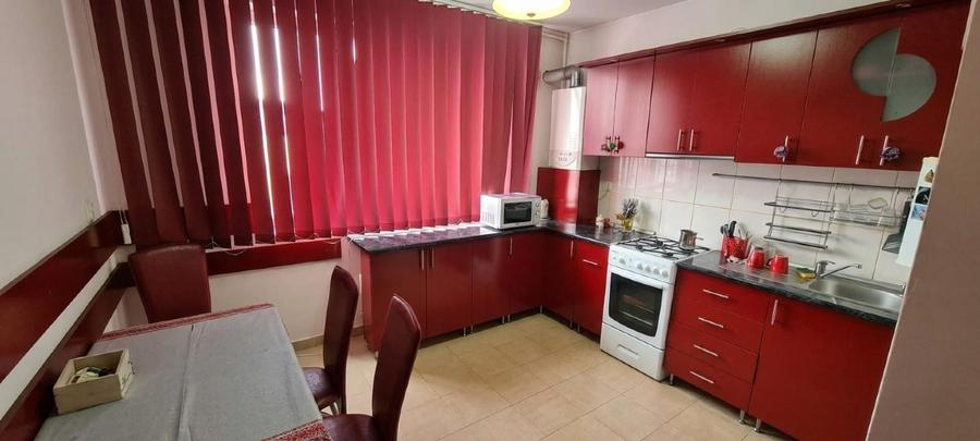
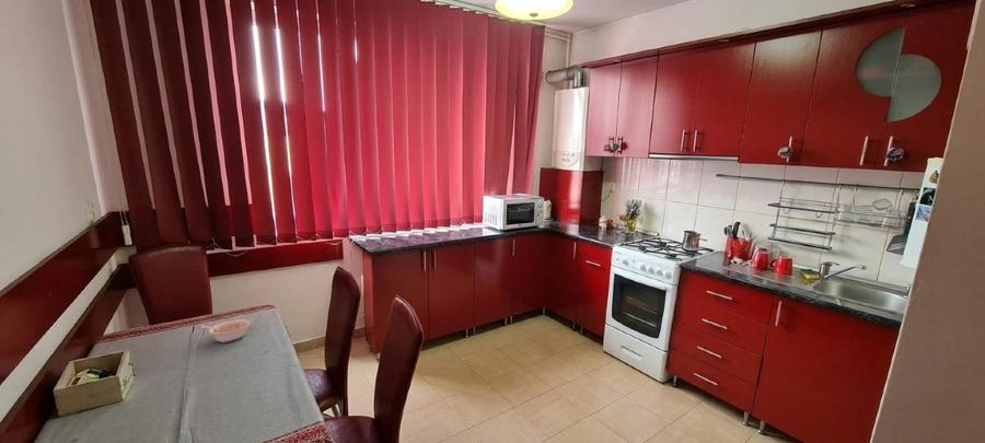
+ legume [200,318,251,343]
